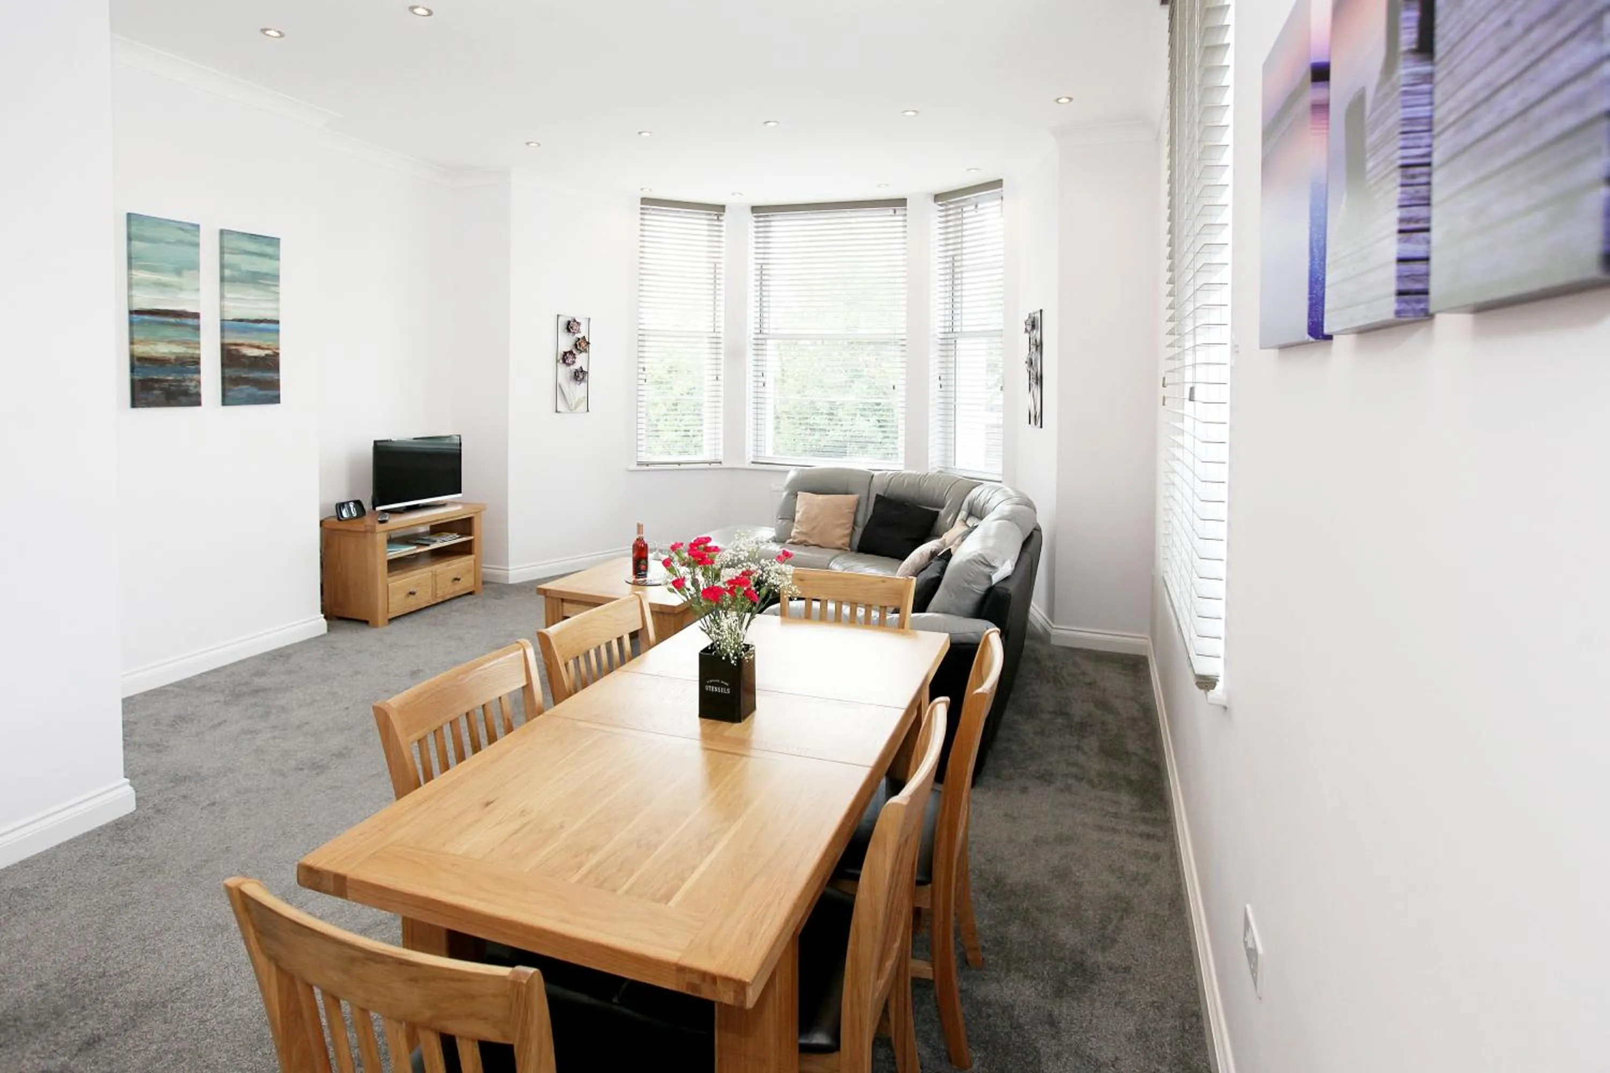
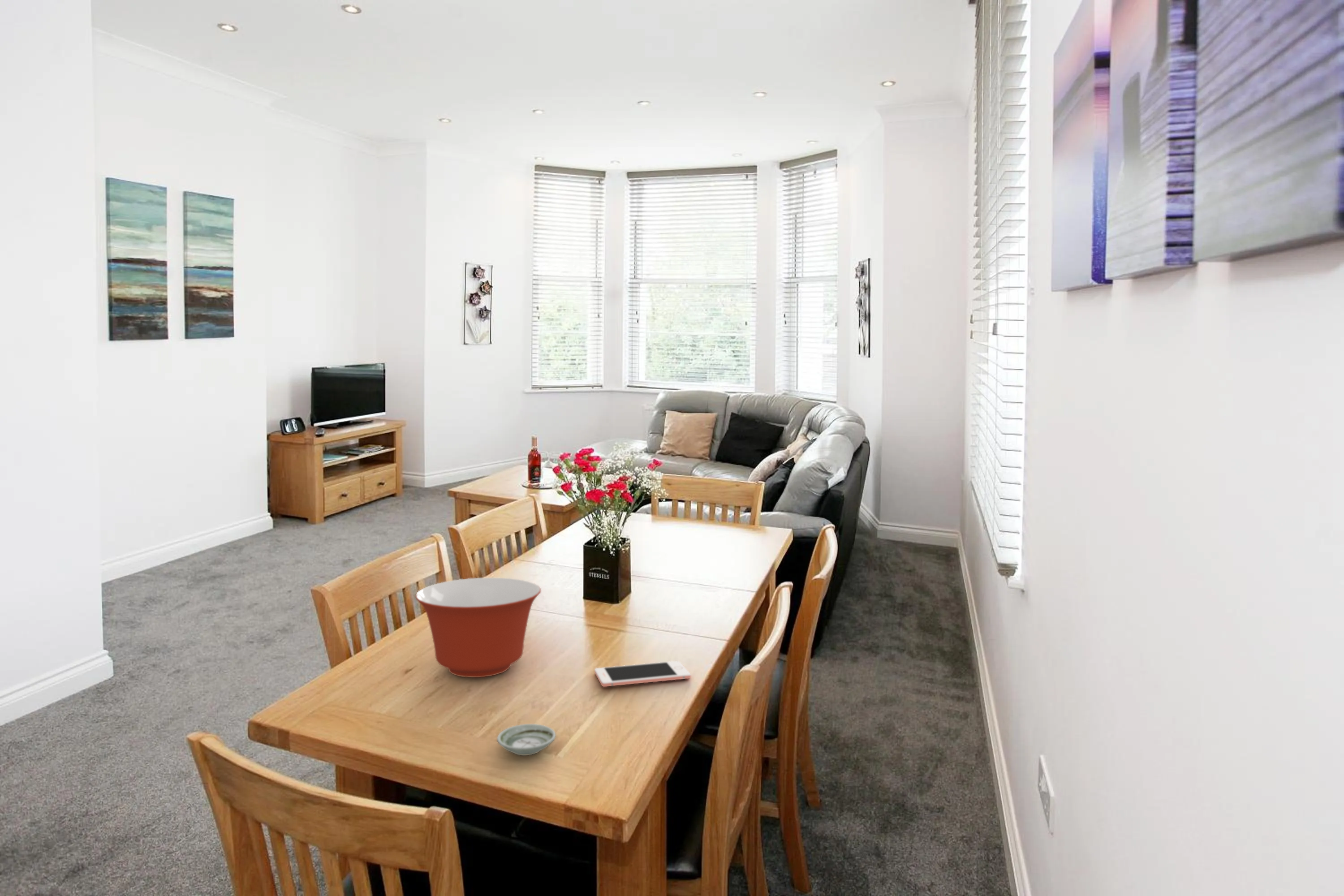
+ mixing bowl [415,577,542,678]
+ cell phone [594,660,691,687]
+ saucer [496,724,556,756]
